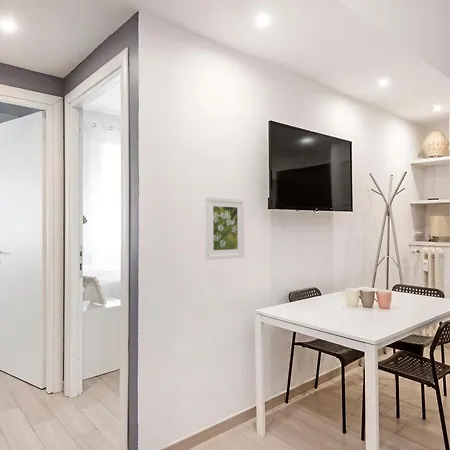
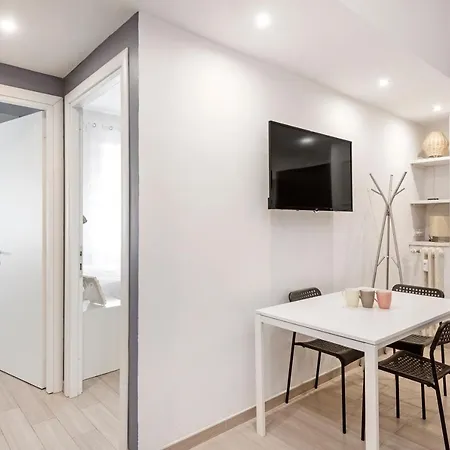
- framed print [203,195,246,261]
